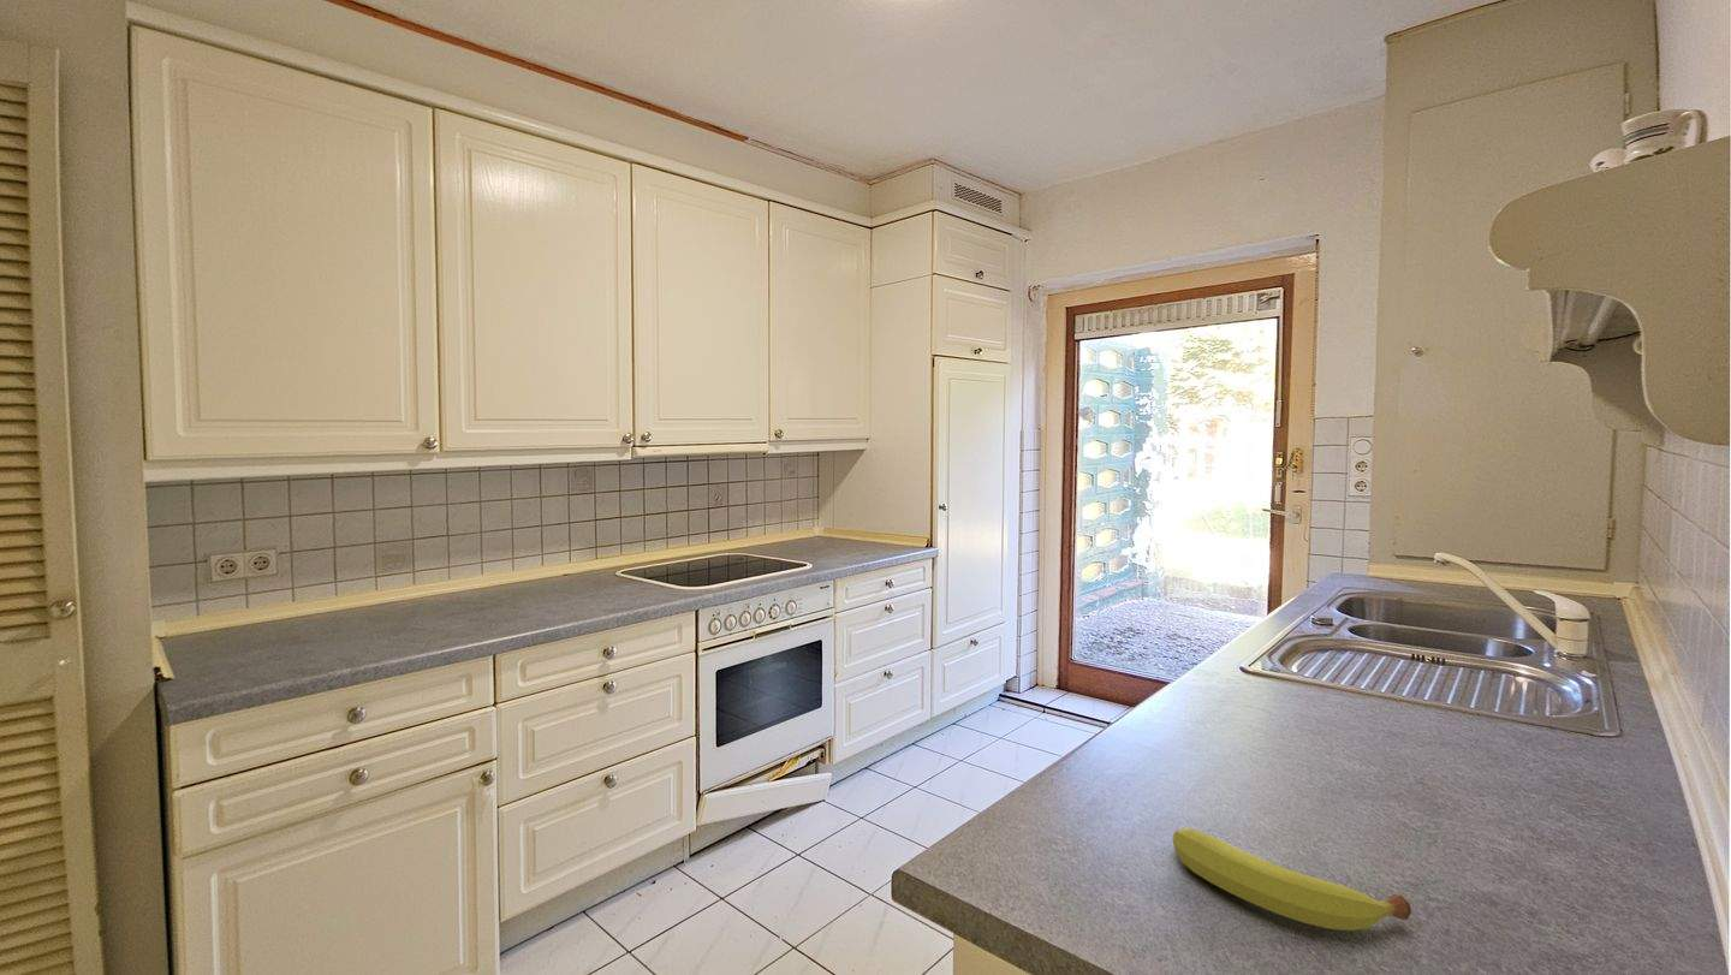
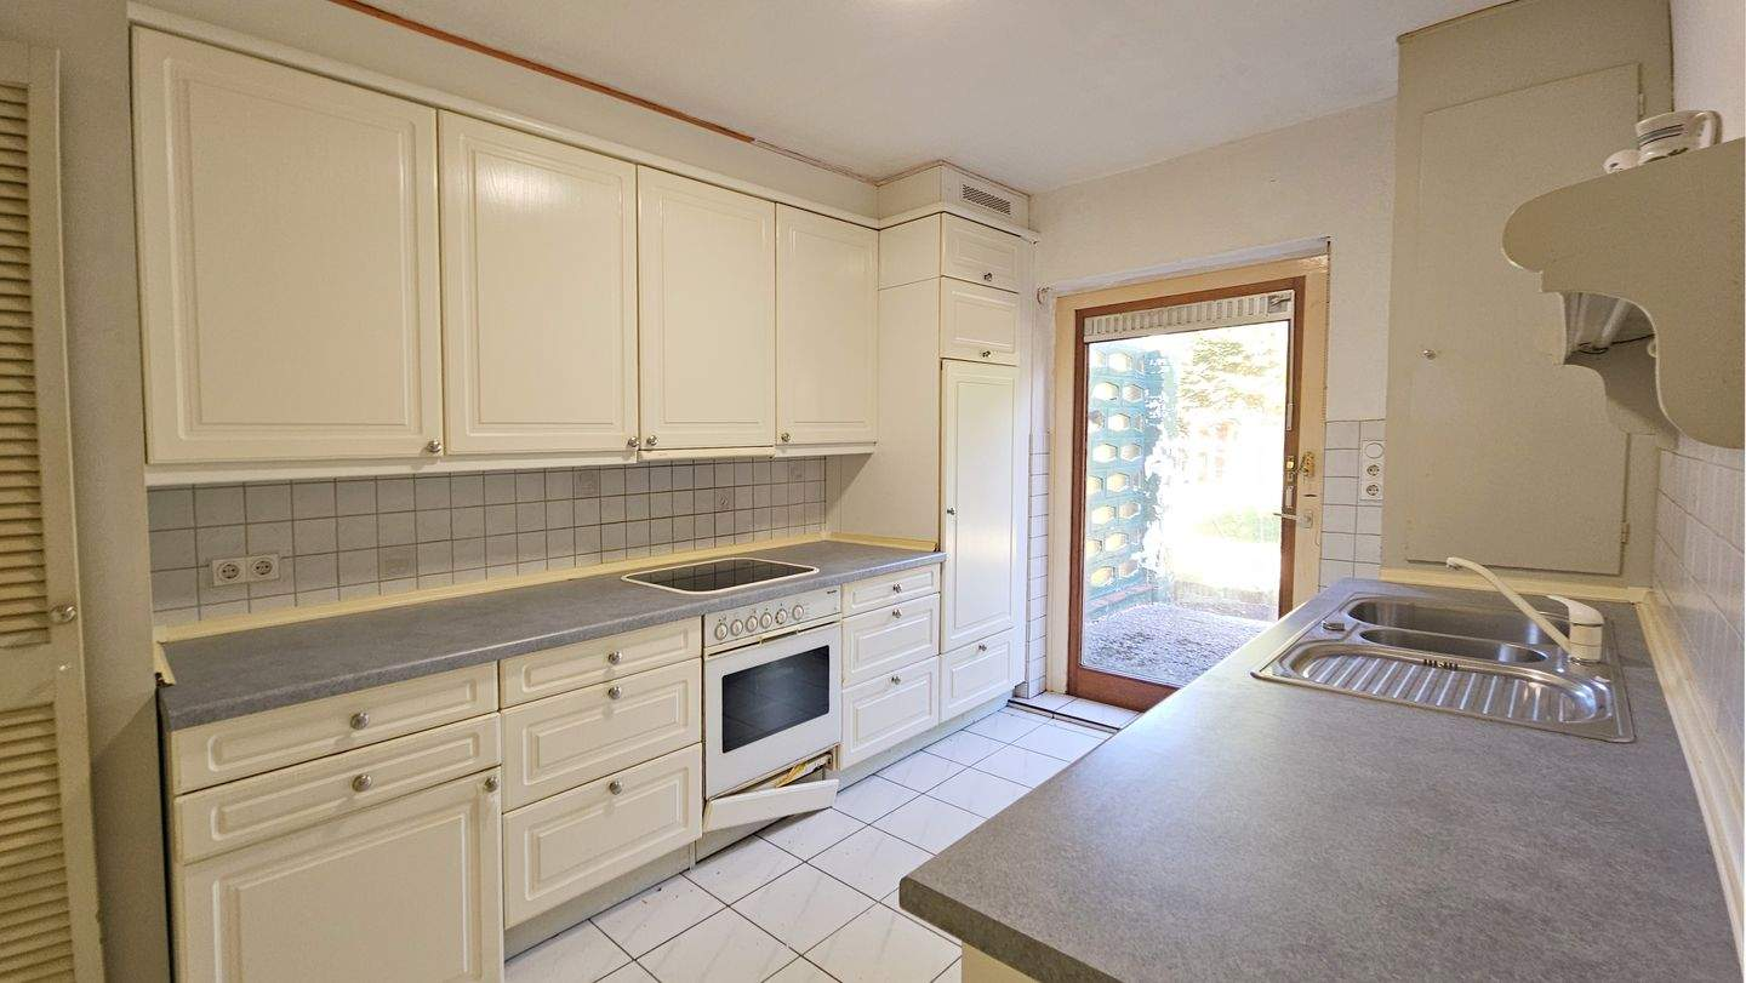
- fruit [1172,827,1412,932]
